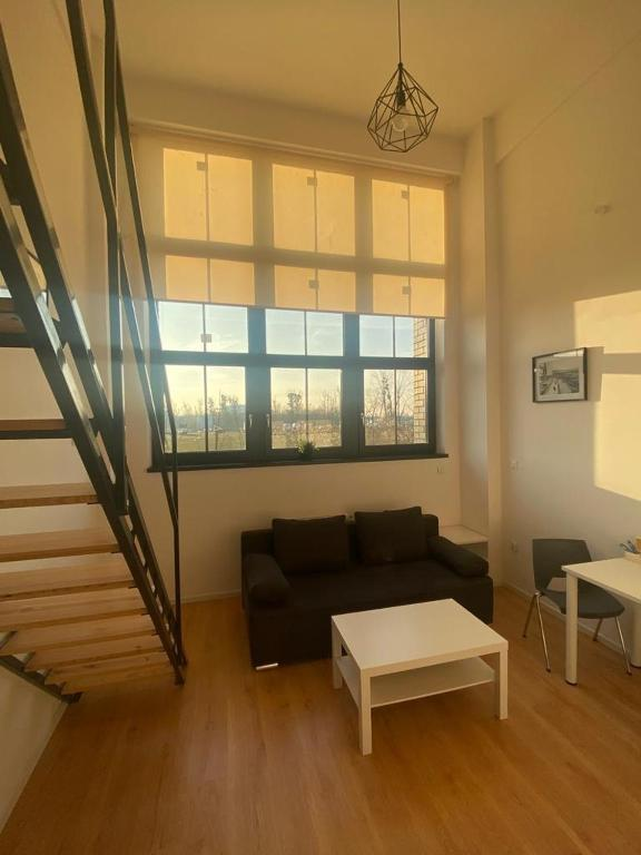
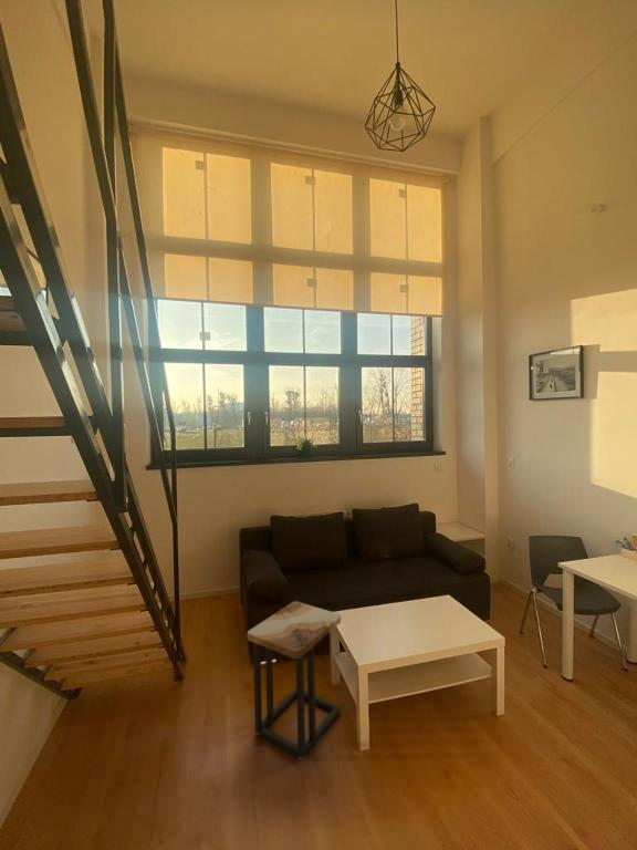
+ side table [247,601,342,760]
